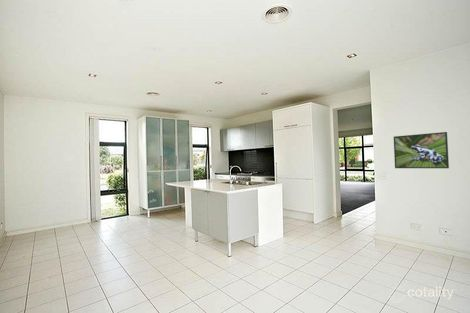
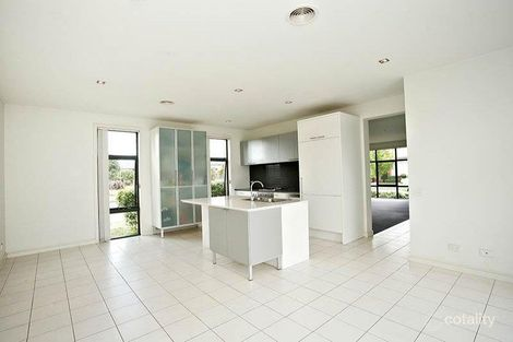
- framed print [393,131,450,169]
